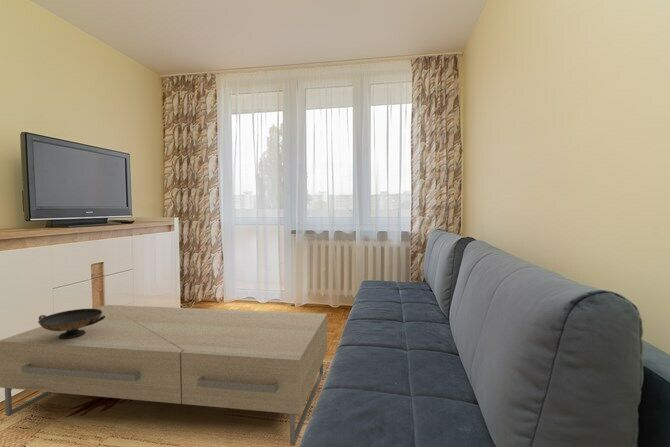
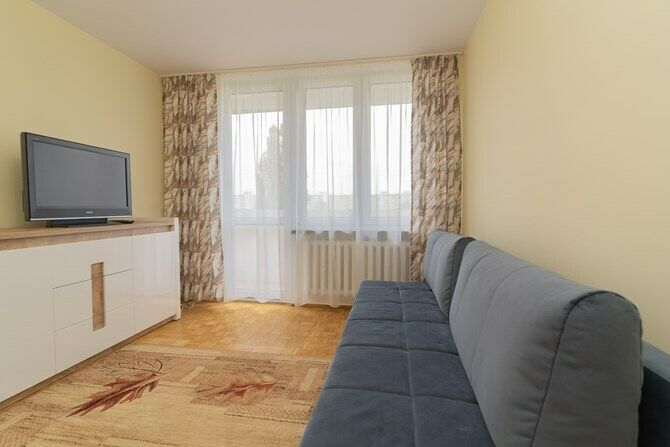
- decorative bowl [37,308,105,339]
- coffee table [0,304,328,447]
